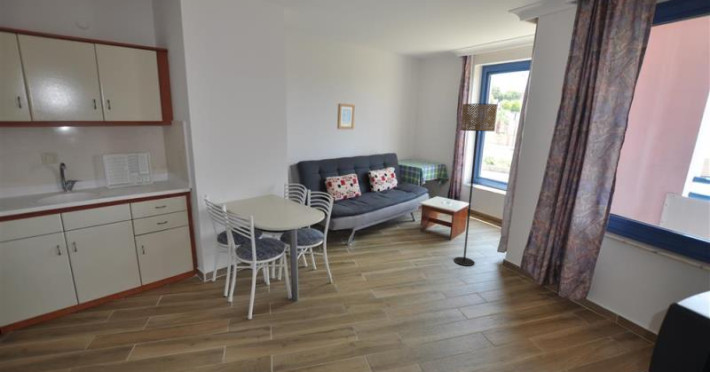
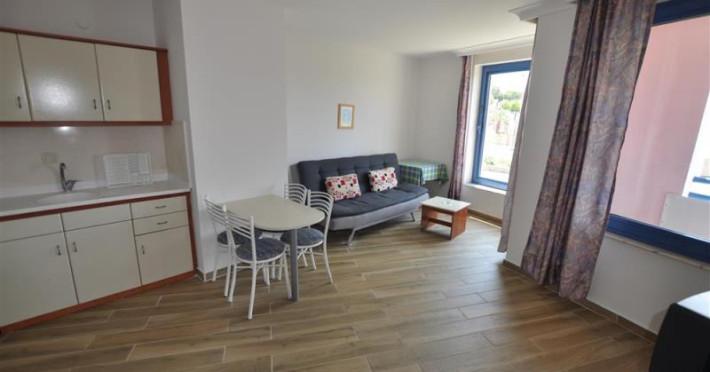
- floor lamp [453,103,498,267]
